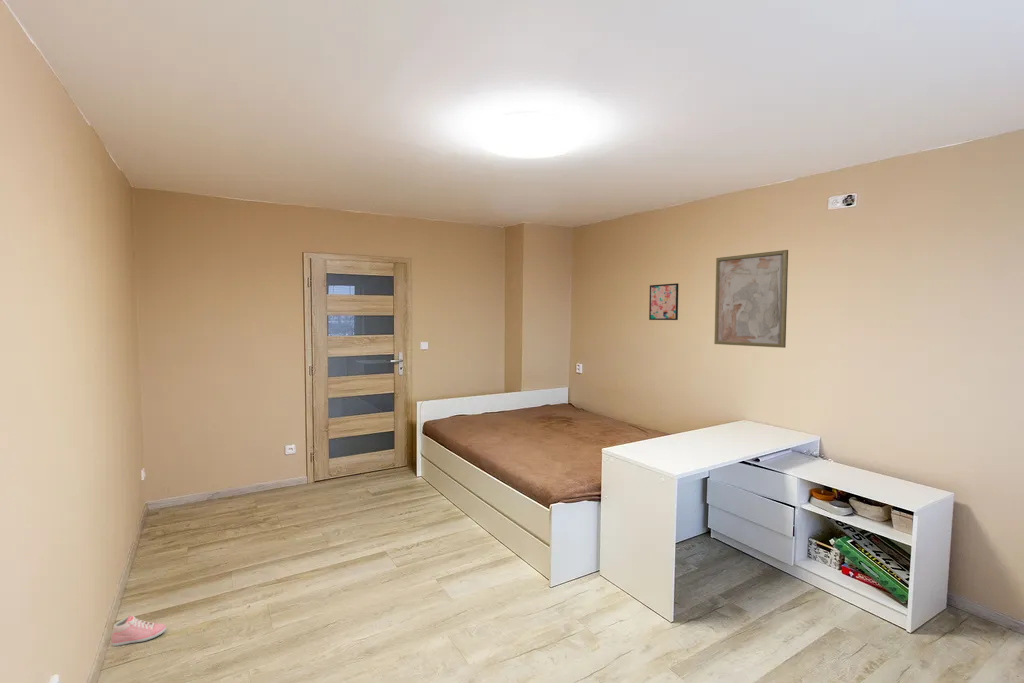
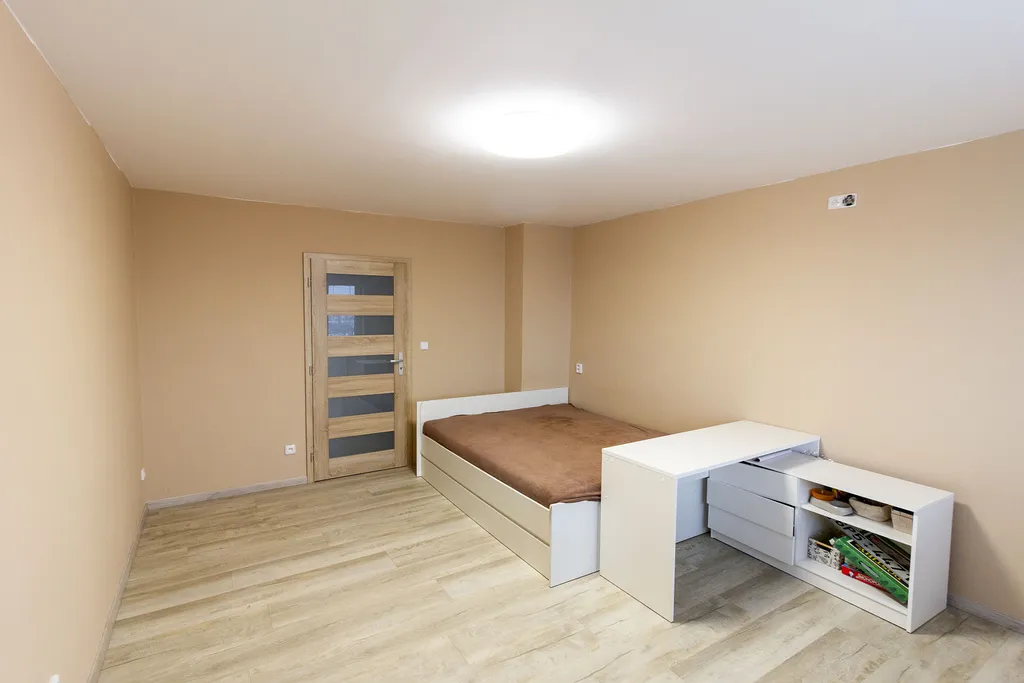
- wall art [713,249,789,349]
- wall art [648,282,679,321]
- sneaker [110,614,167,647]
